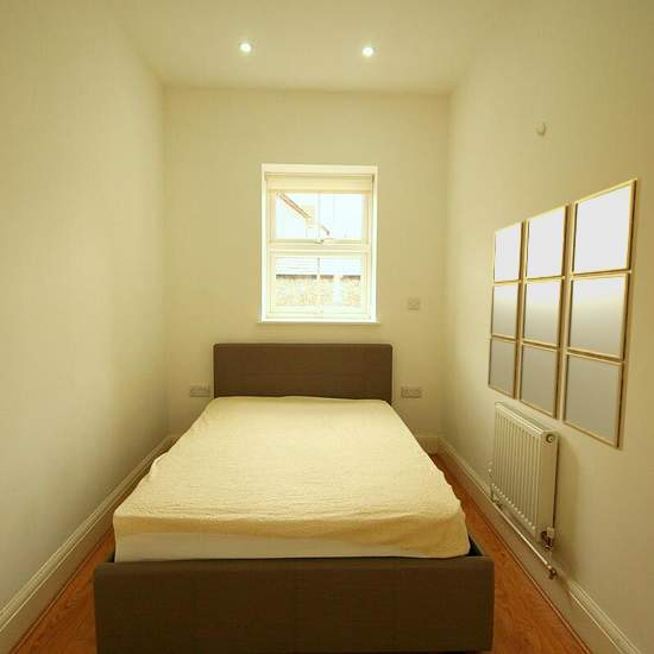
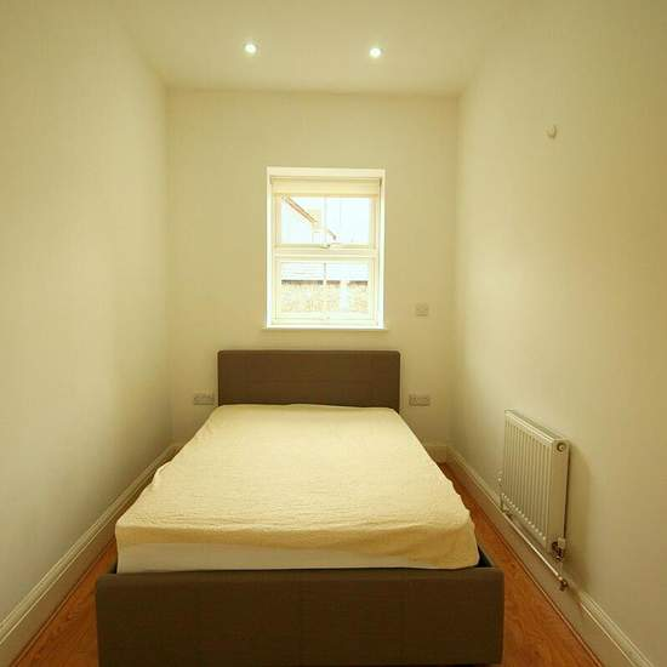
- home mirror [486,176,642,452]
